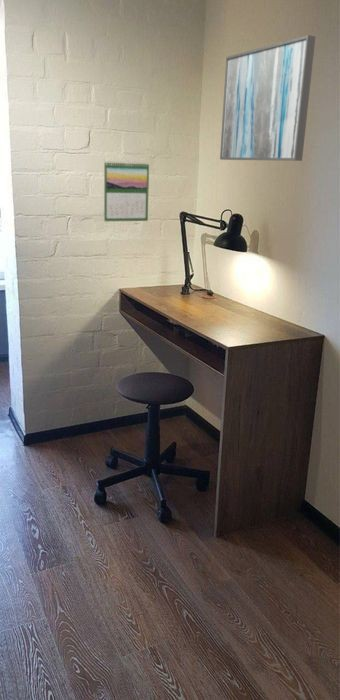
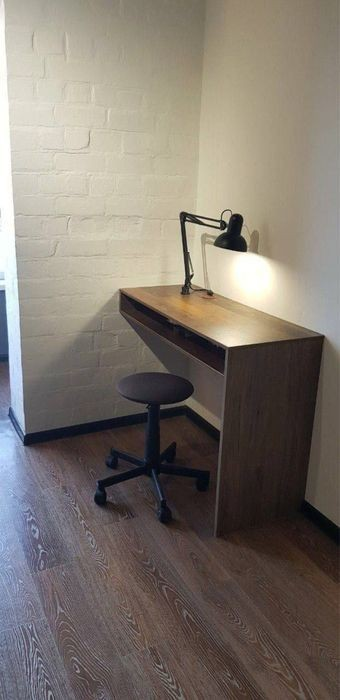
- calendar [103,160,150,222]
- wall art [219,34,316,162]
